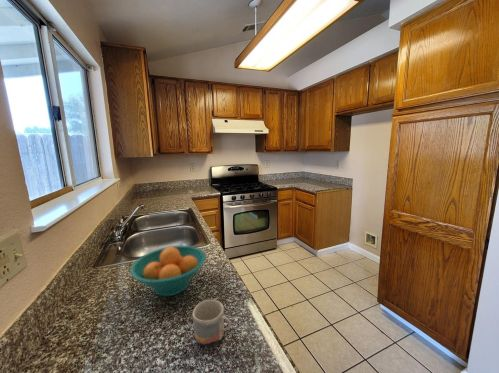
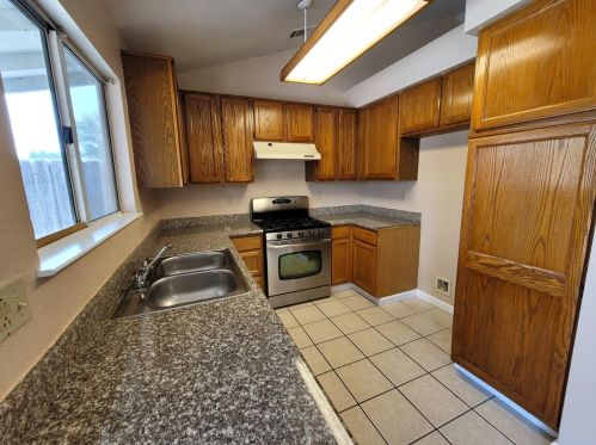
- fruit bowl [129,245,207,297]
- mug [192,299,232,347]
